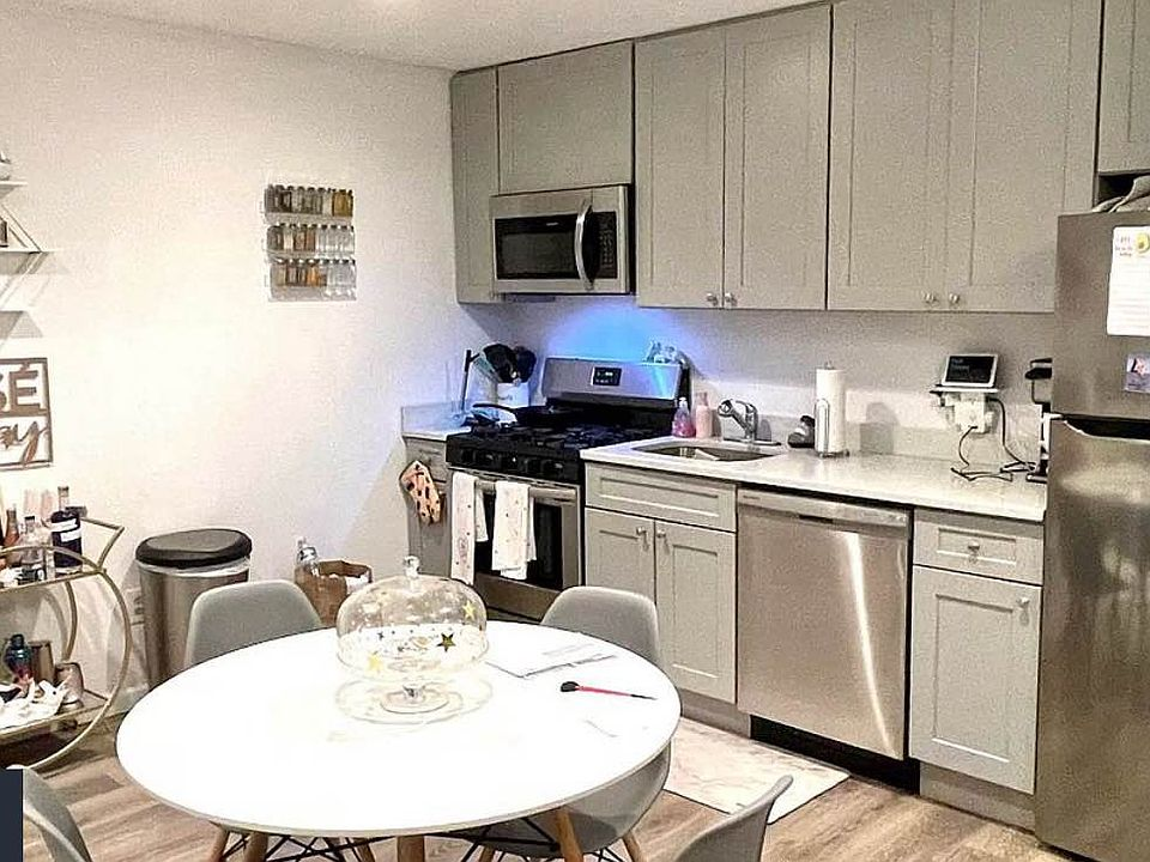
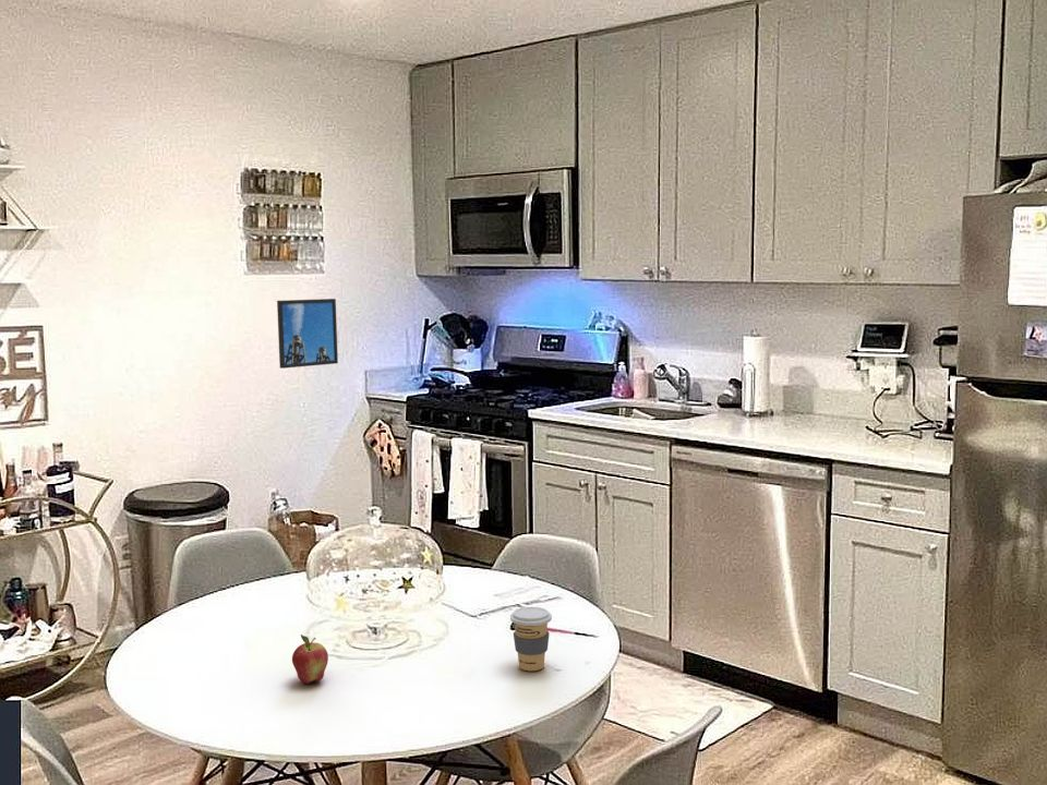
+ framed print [276,298,339,370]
+ fruit [291,633,329,685]
+ coffee cup [509,606,553,672]
